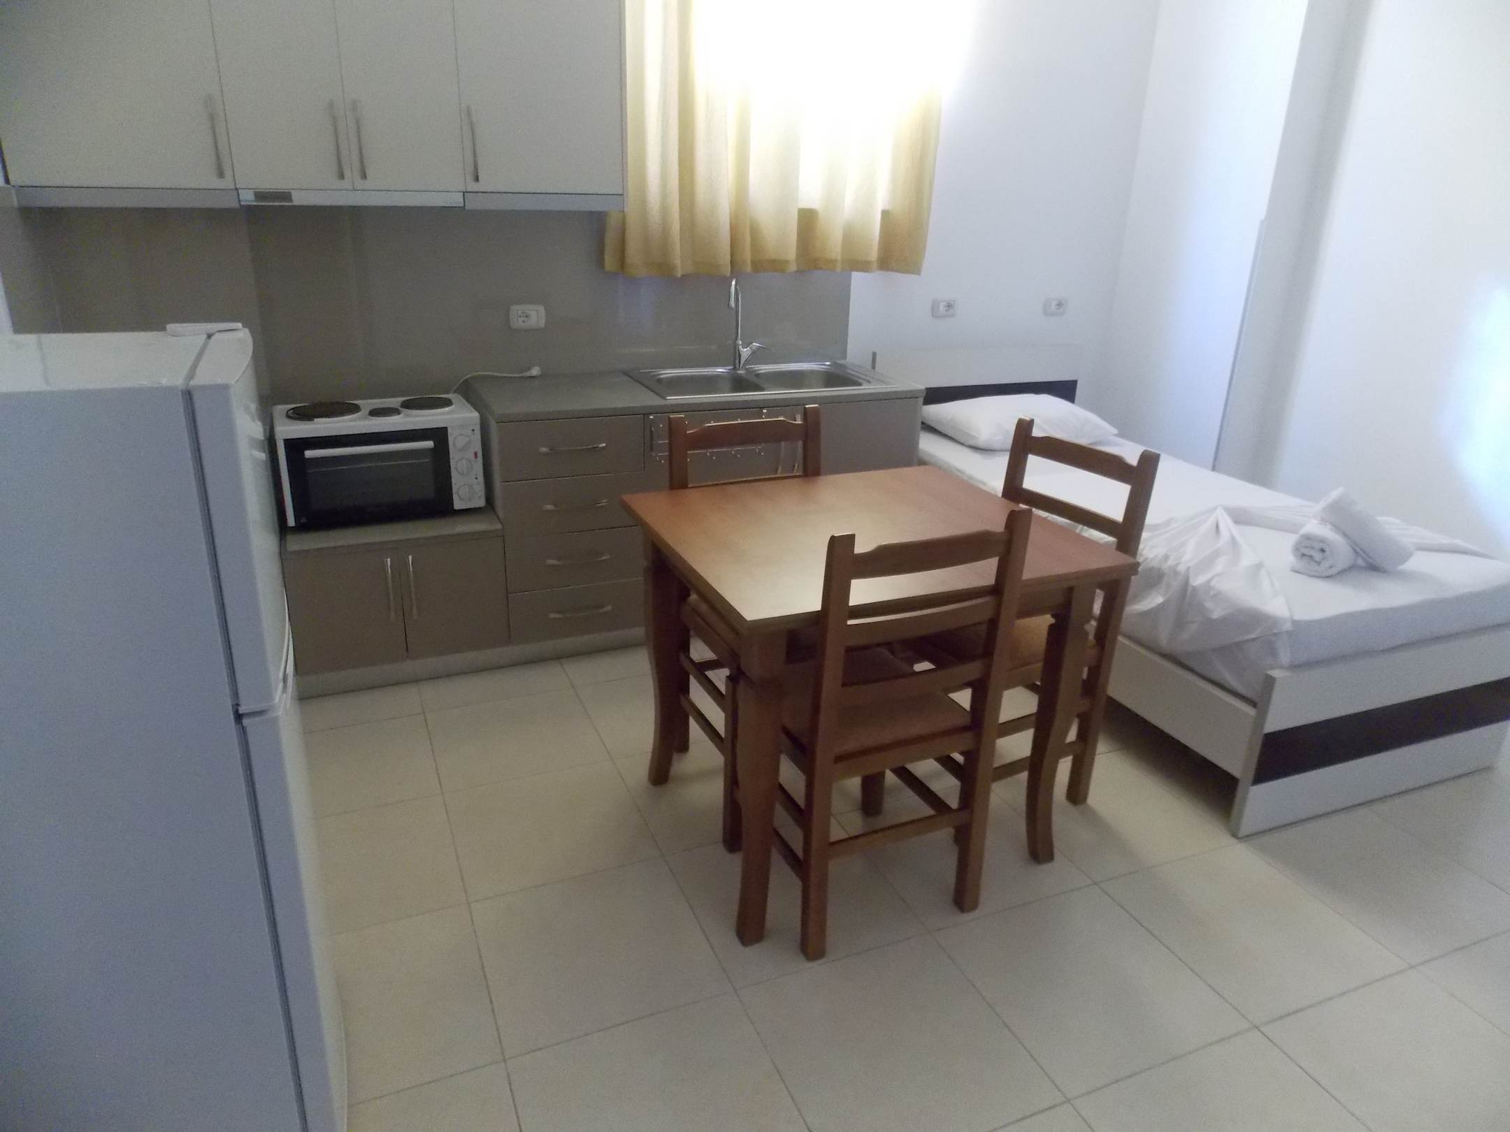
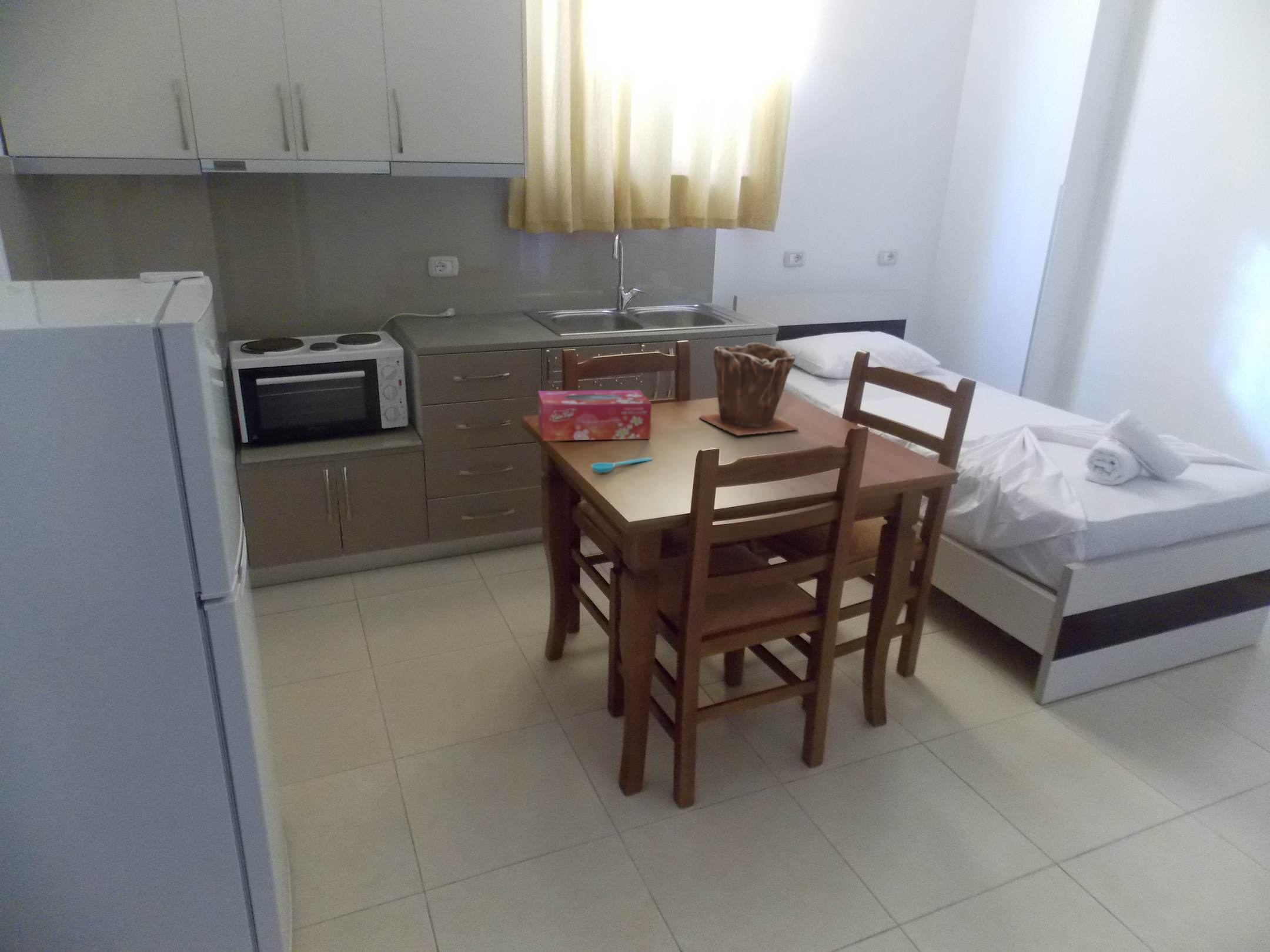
+ spoon [591,457,653,473]
+ tissue box [537,390,652,441]
+ plant pot [699,342,799,436]
